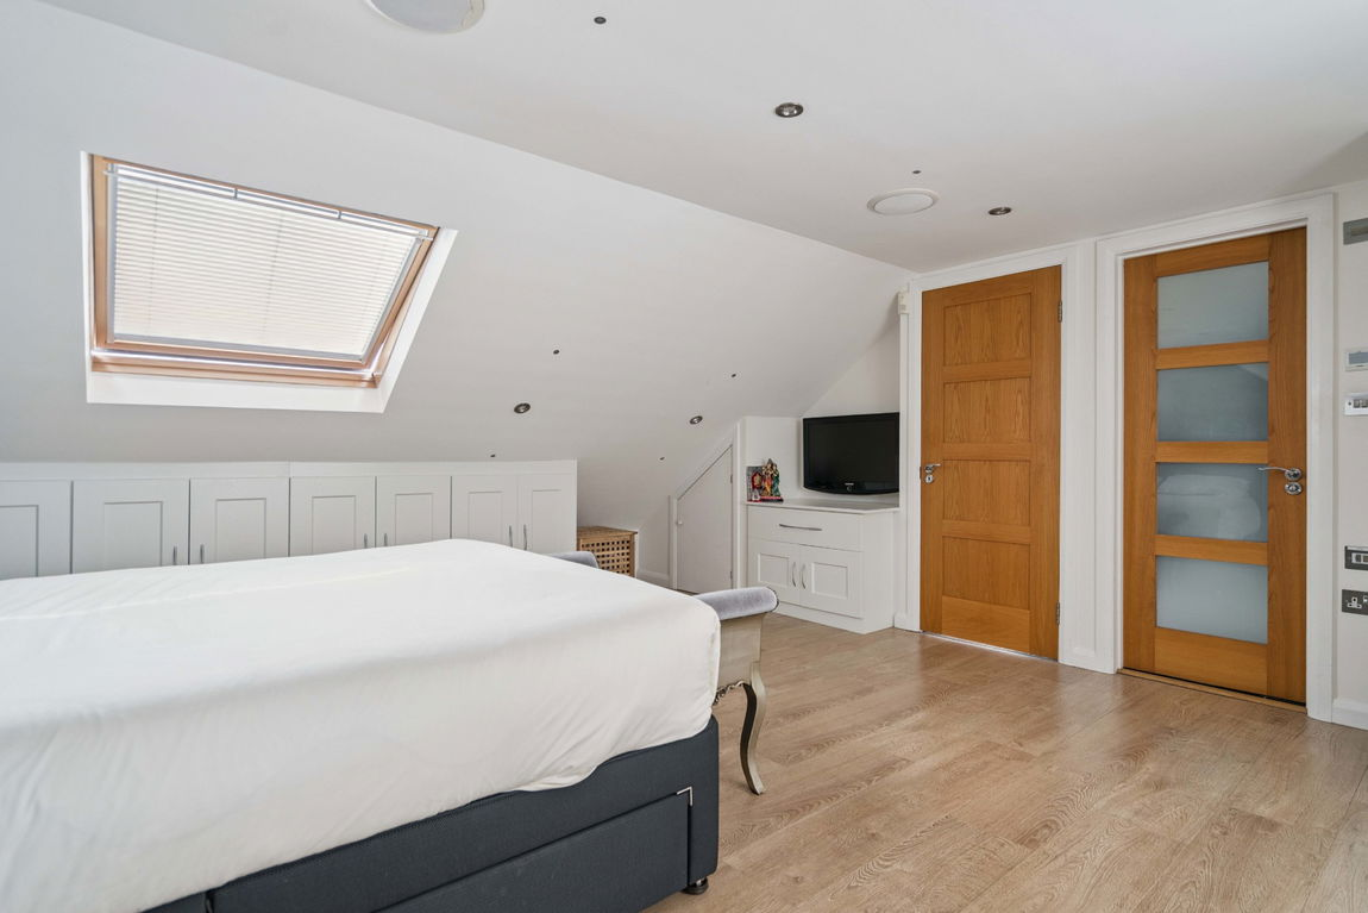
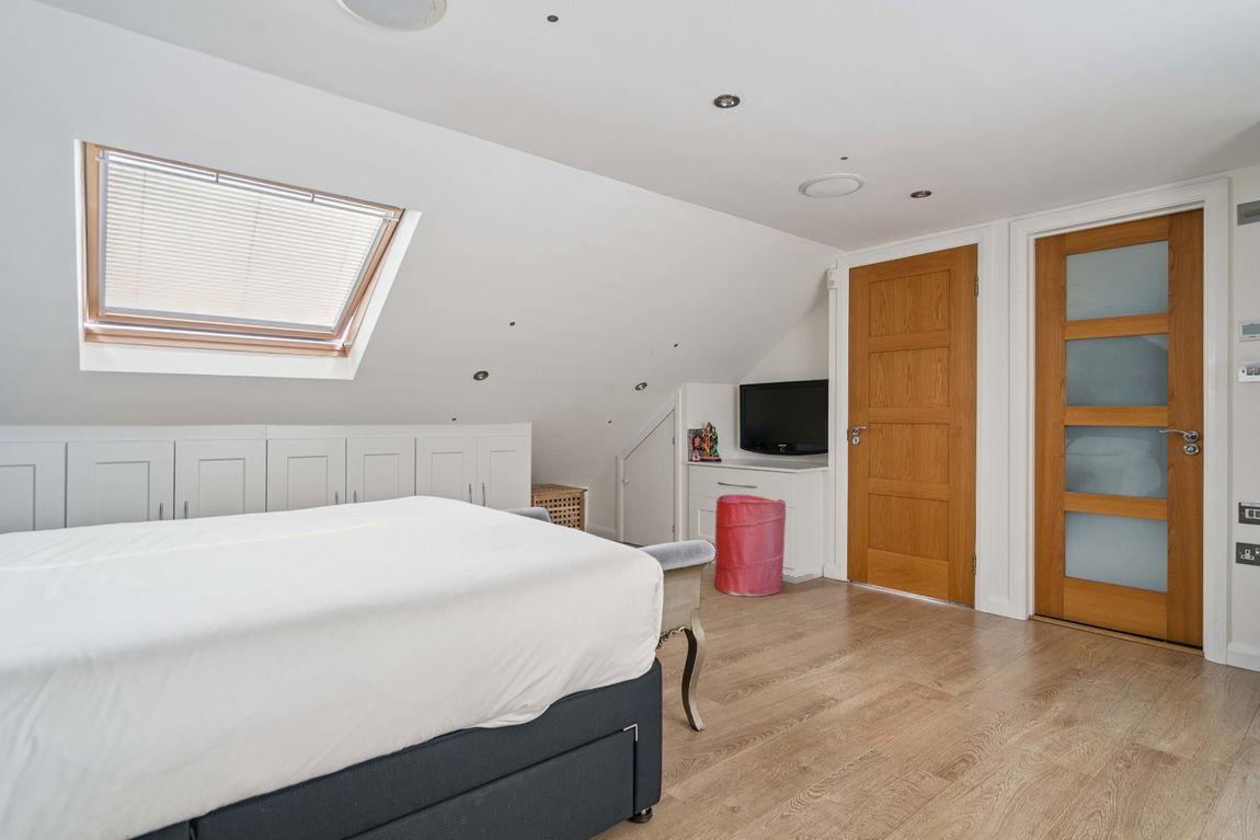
+ laundry hamper [713,493,787,597]
